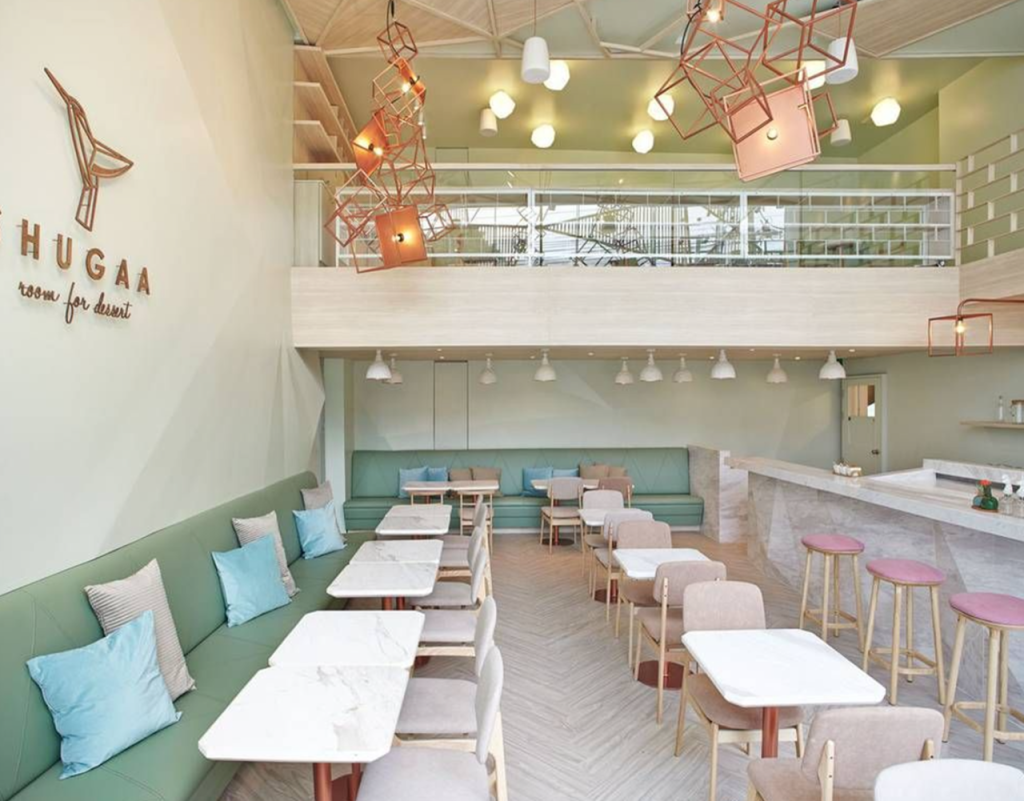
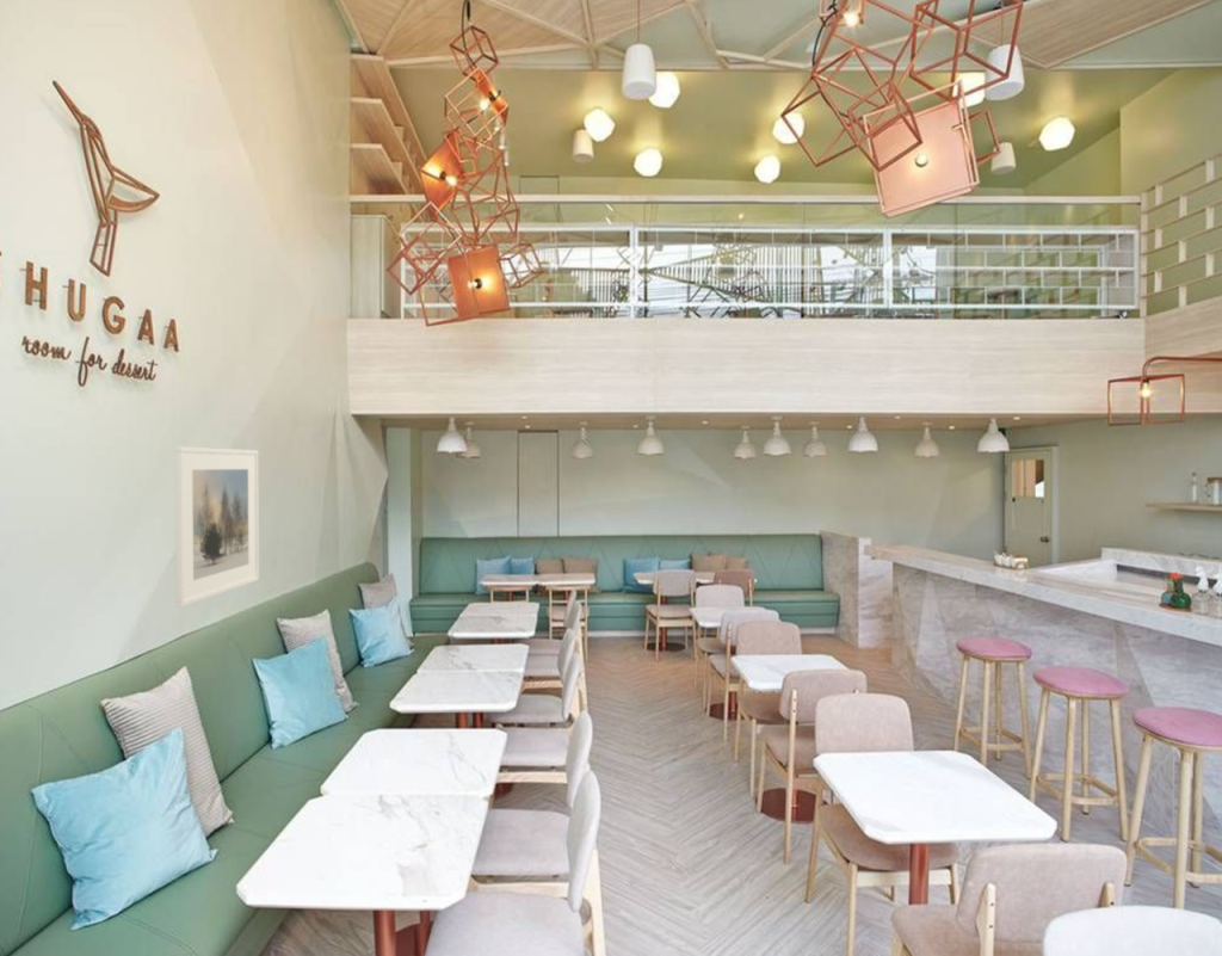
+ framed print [174,445,260,609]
